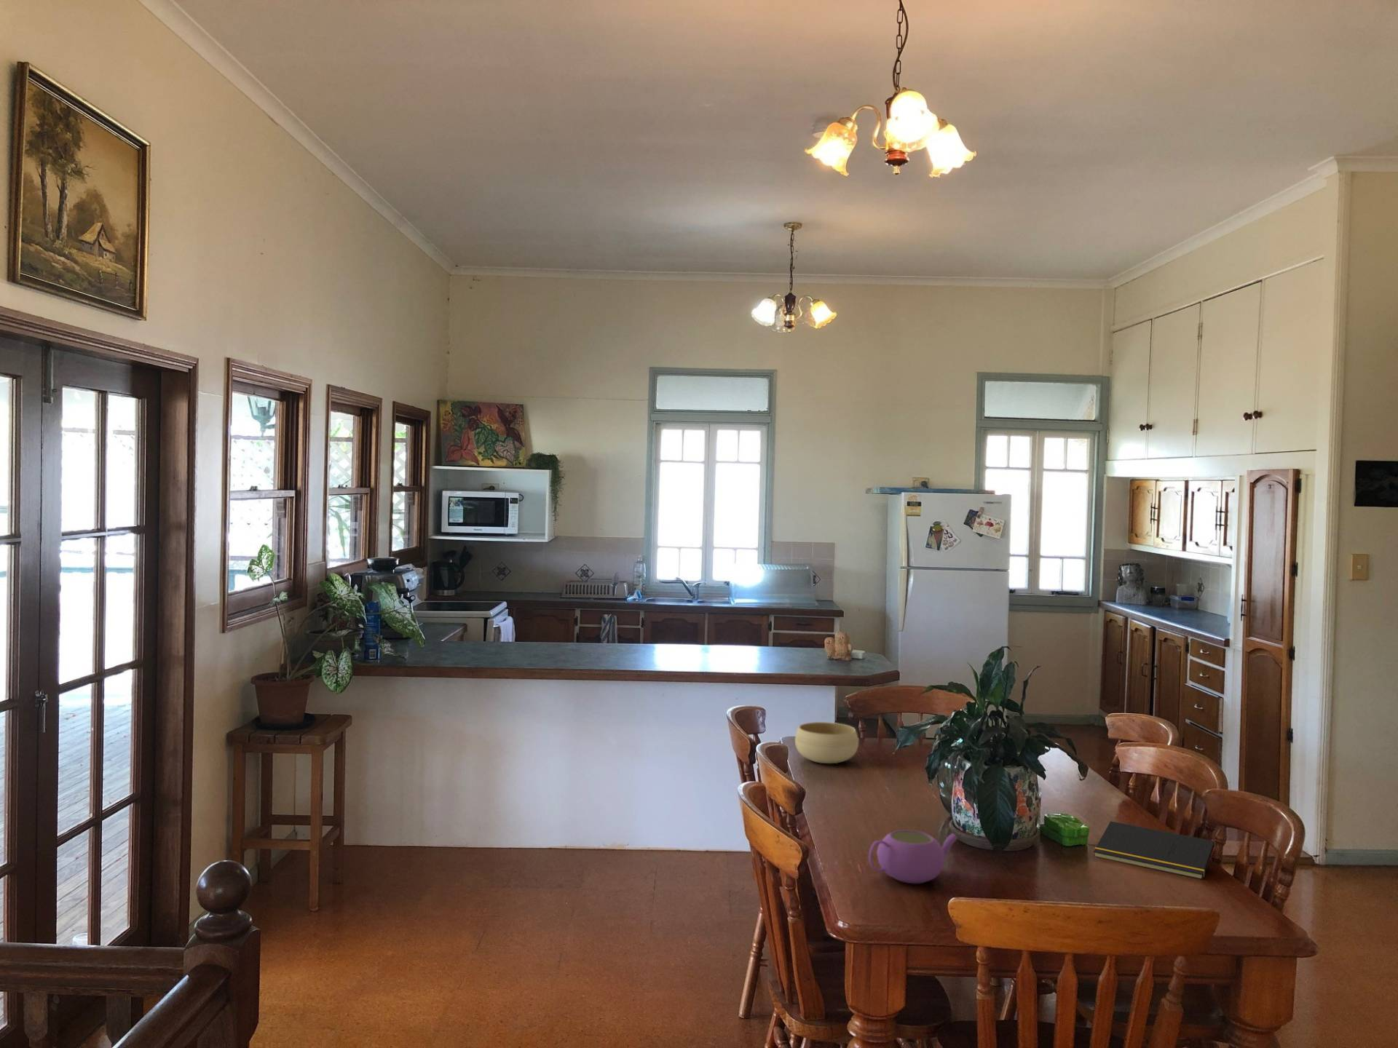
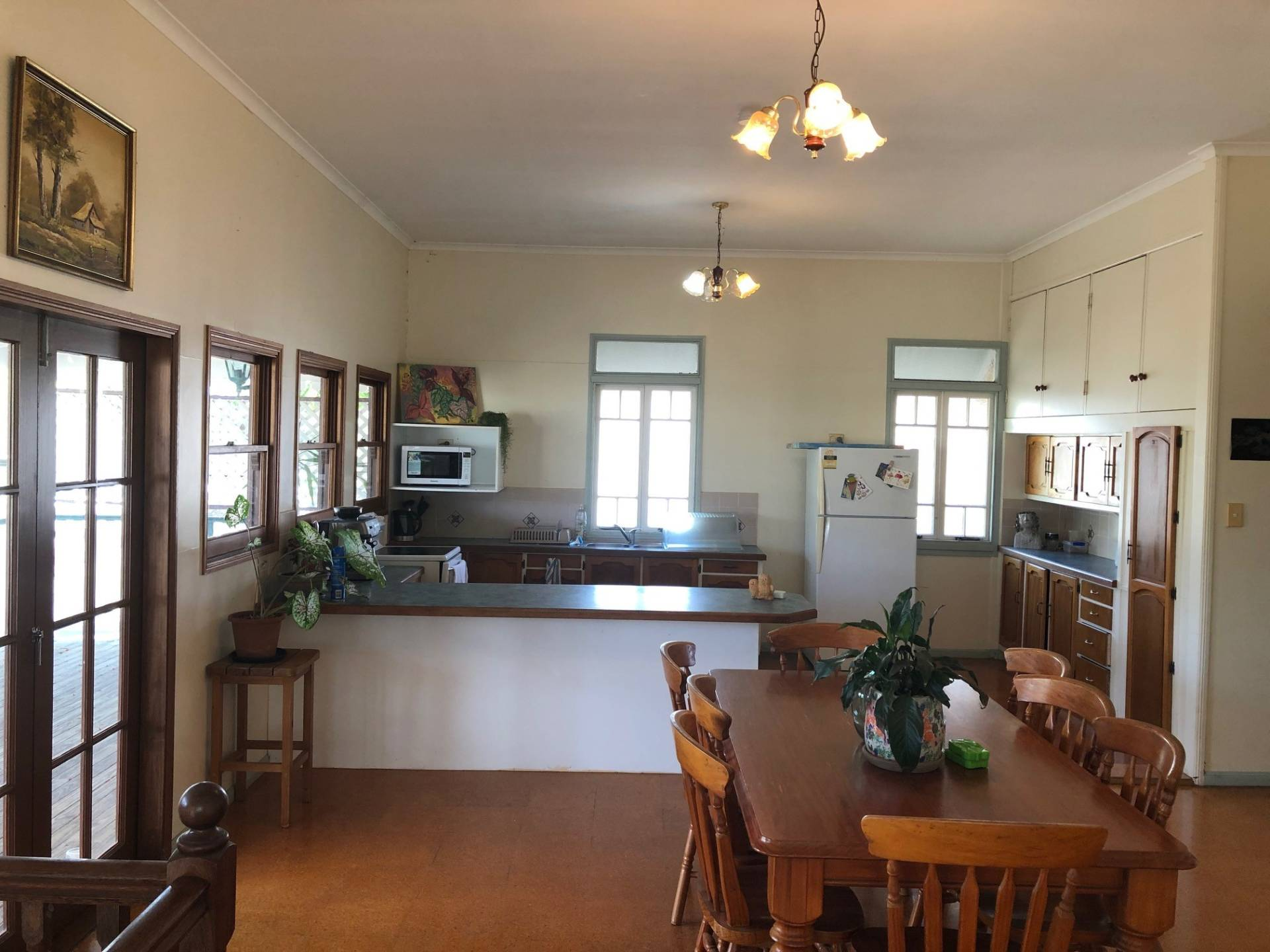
- teapot [867,830,959,884]
- notepad [1093,821,1215,881]
- bowl [795,721,860,764]
